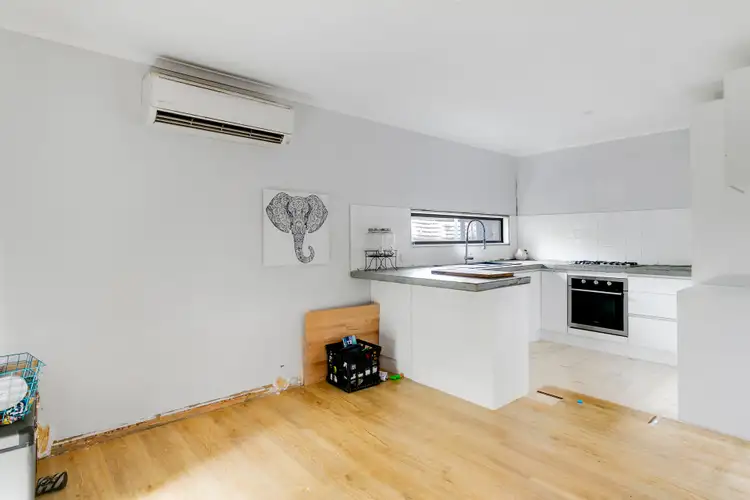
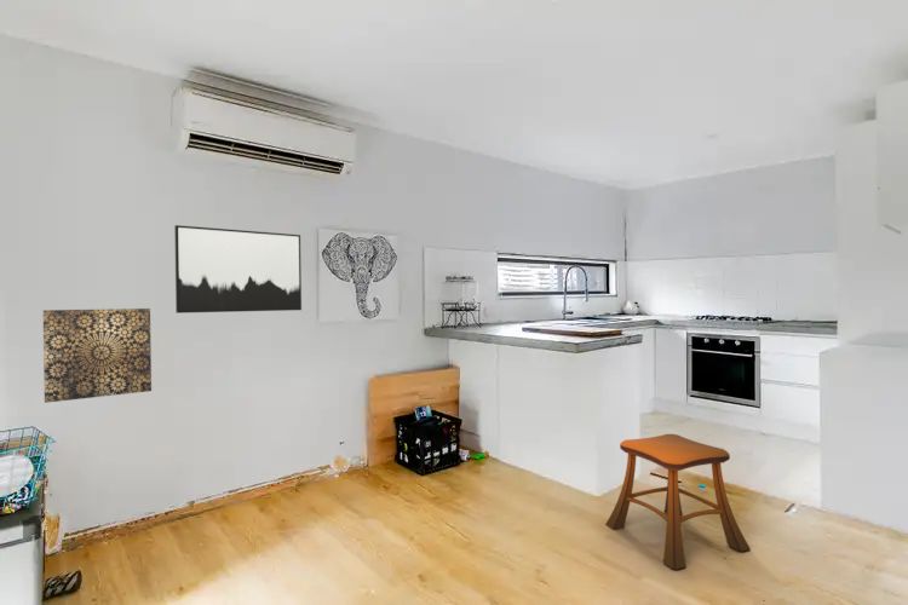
+ wall art [173,224,303,315]
+ stool [604,433,752,571]
+ wall art [42,307,153,404]
